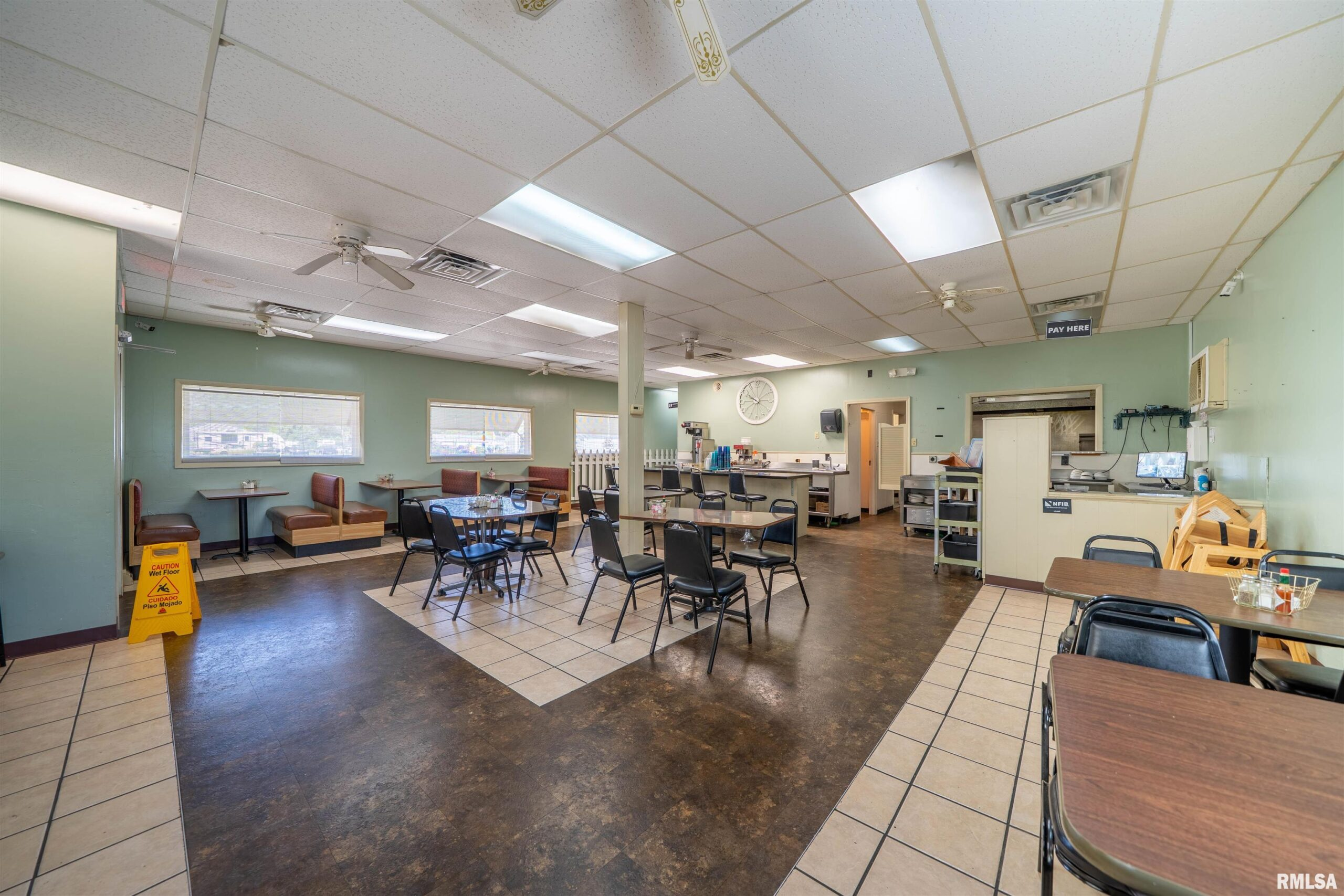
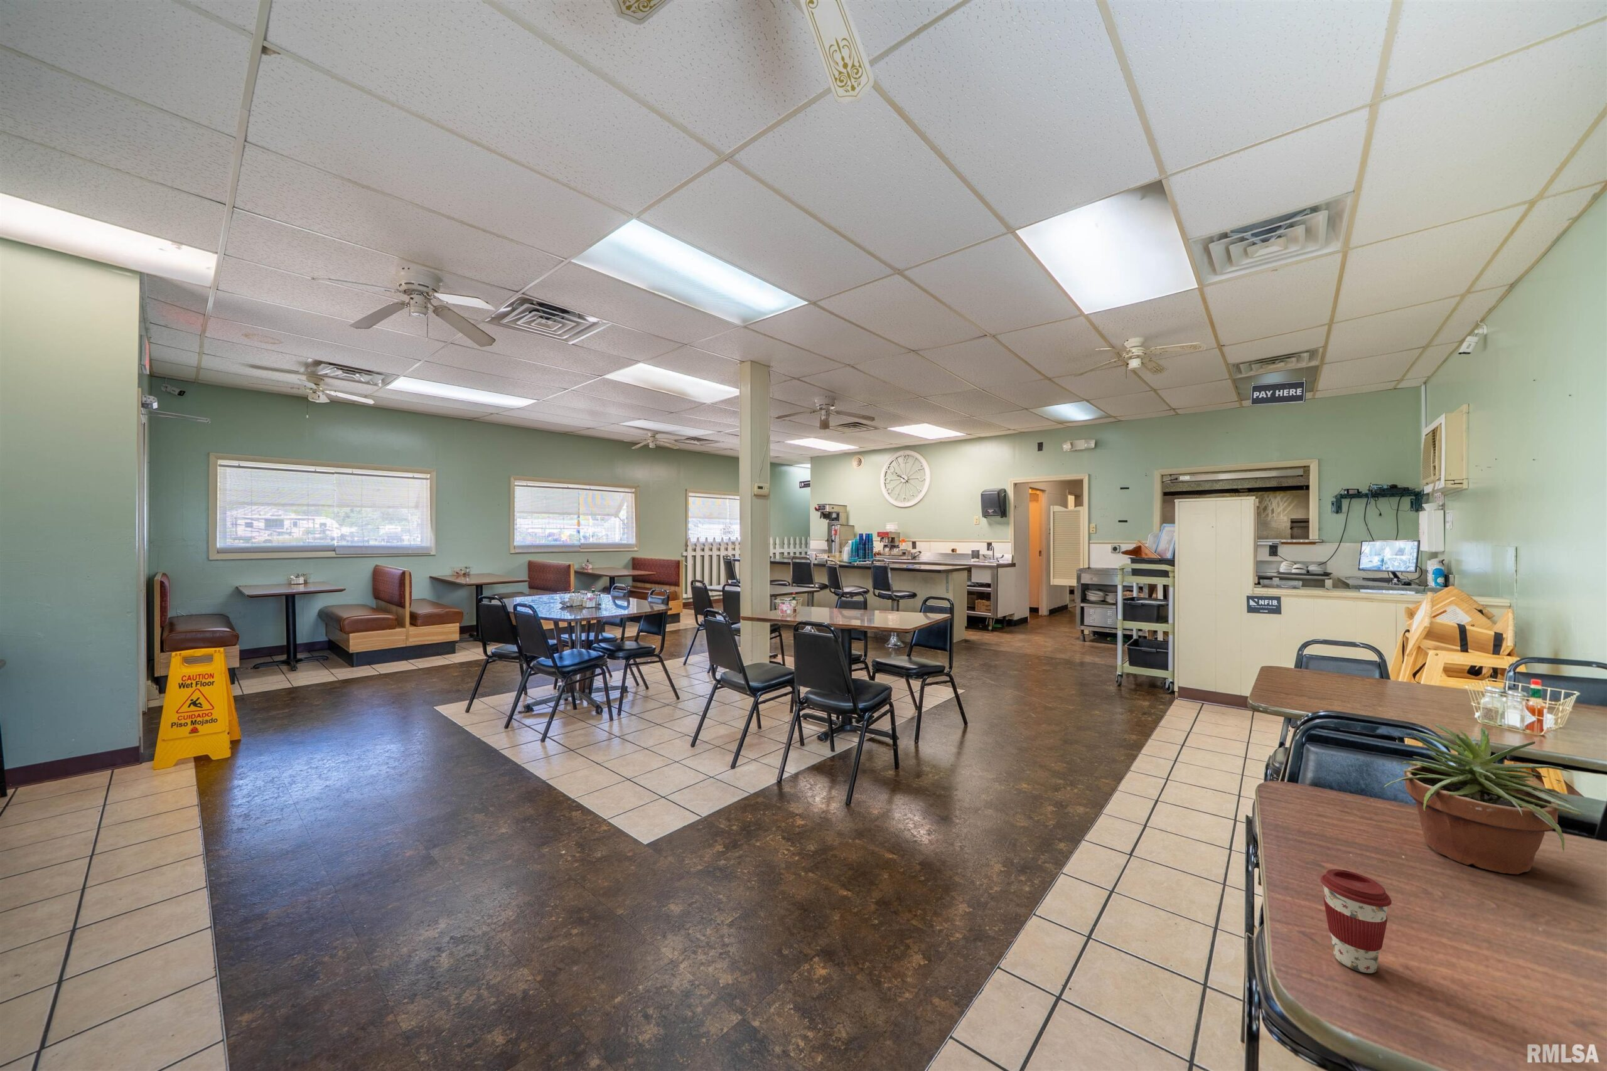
+ potted plant [1383,723,1583,875]
+ coffee cup [1320,868,1392,974]
